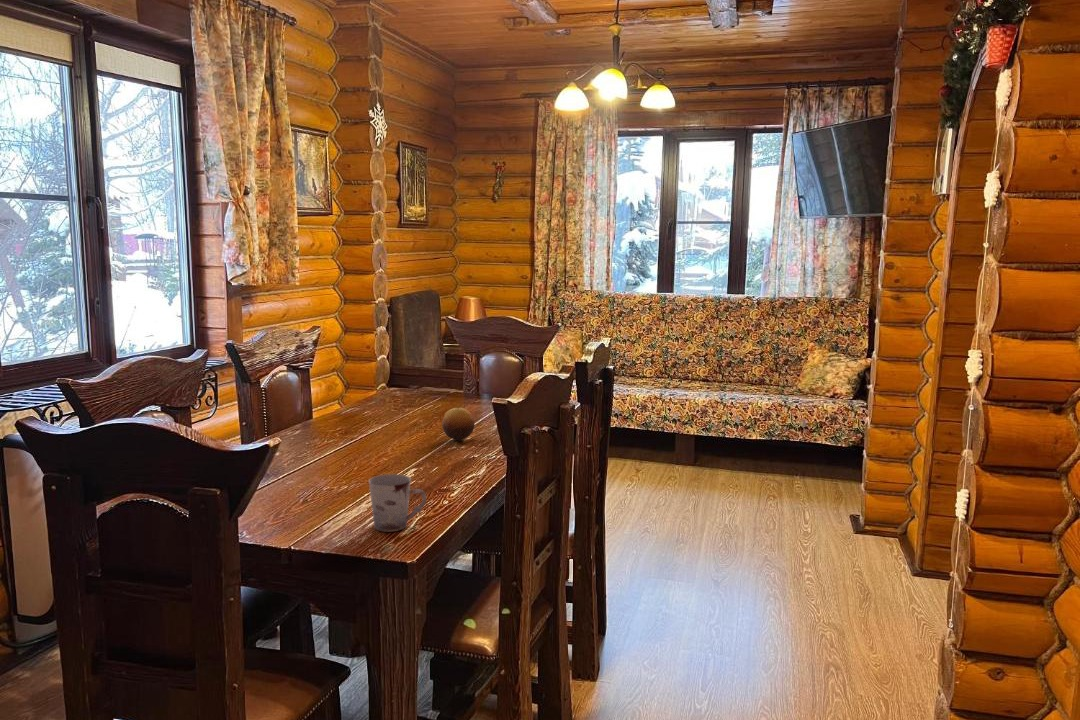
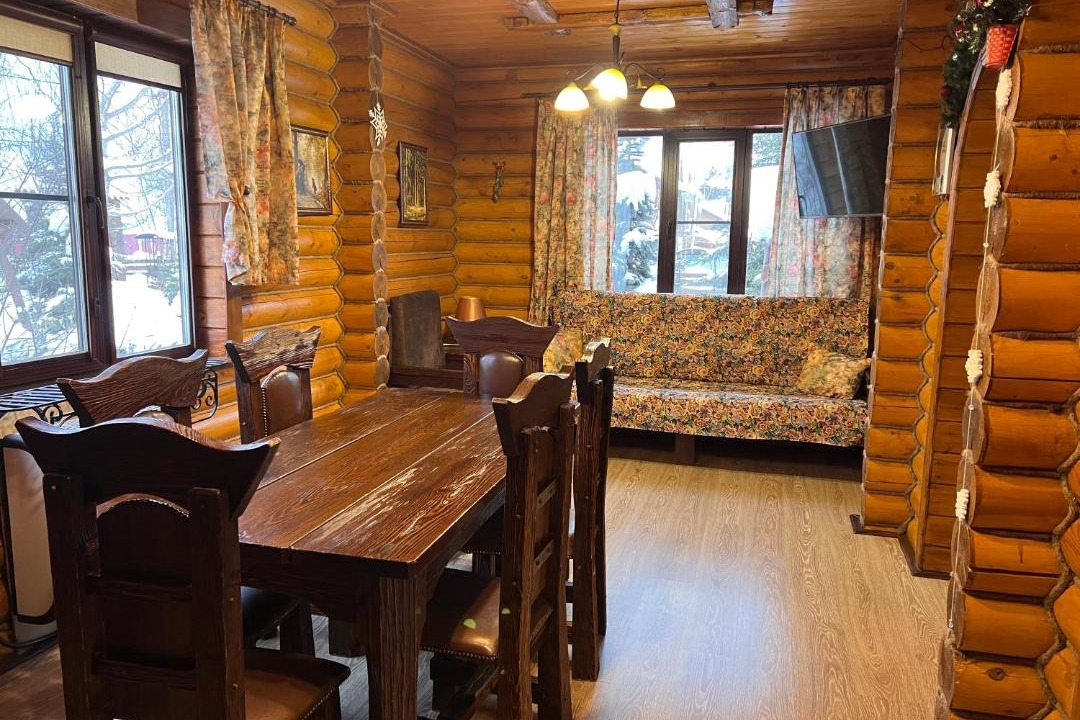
- cup [368,473,427,533]
- fruit [441,406,476,441]
